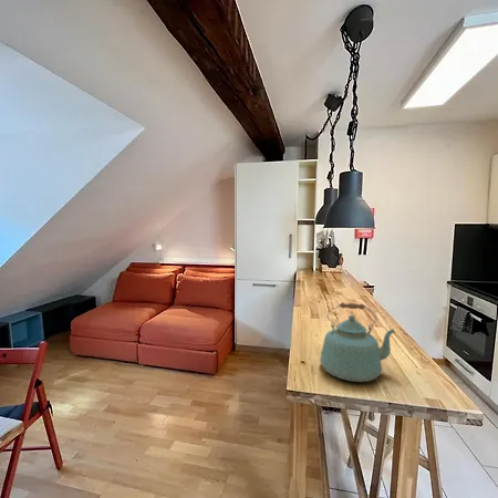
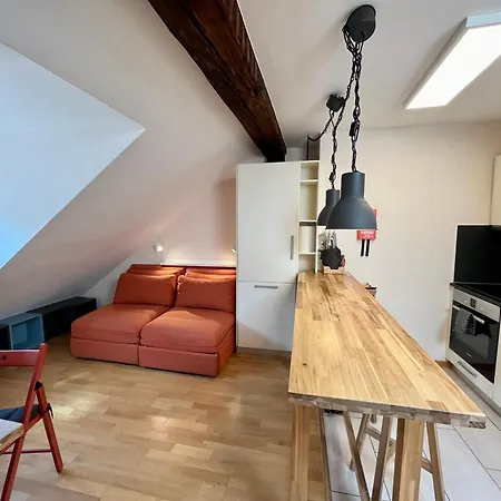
- kettle [319,302,396,383]
